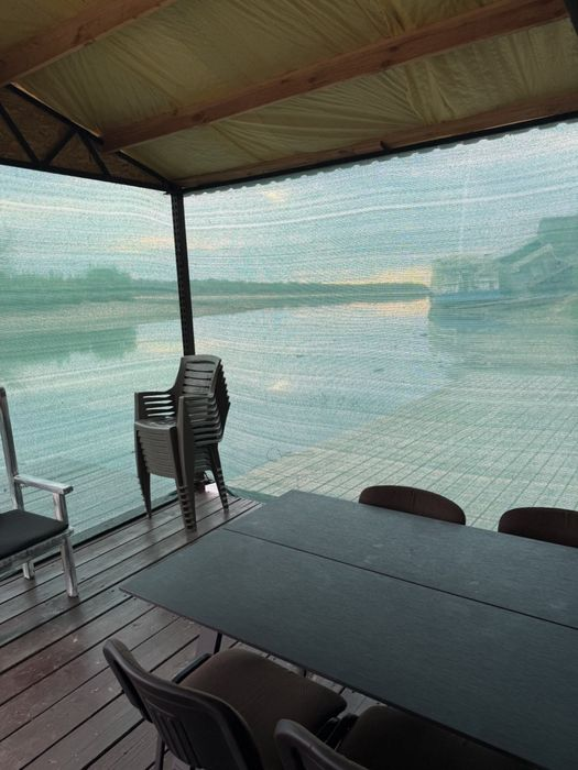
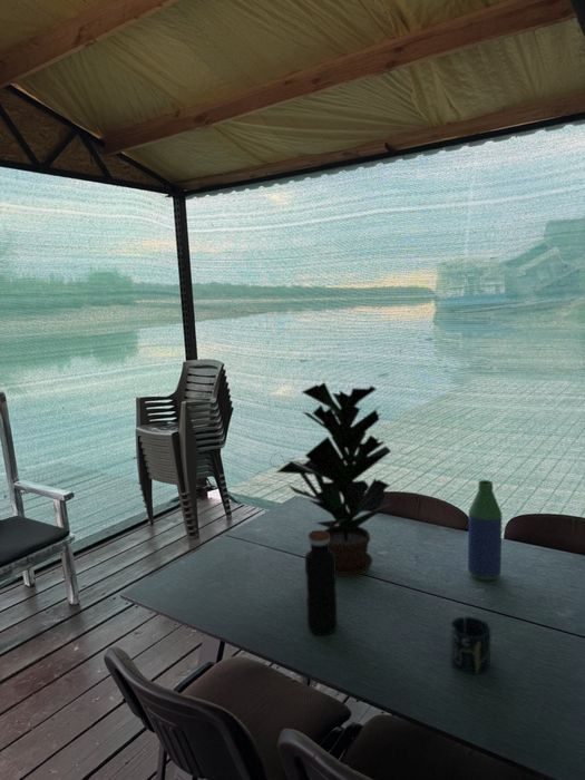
+ water bottle [304,529,339,636]
+ potted plant [275,381,392,578]
+ bottle [467,479,503,582]
+ cup [449,615,491,675]
